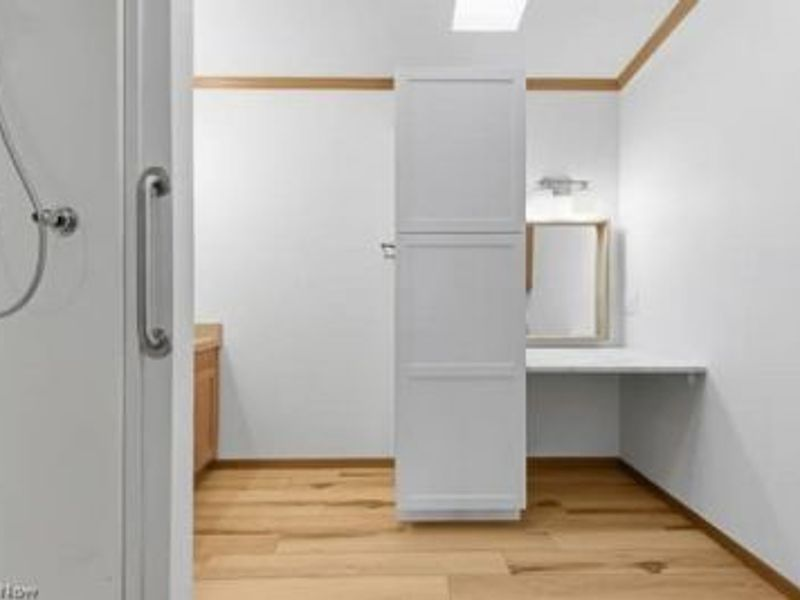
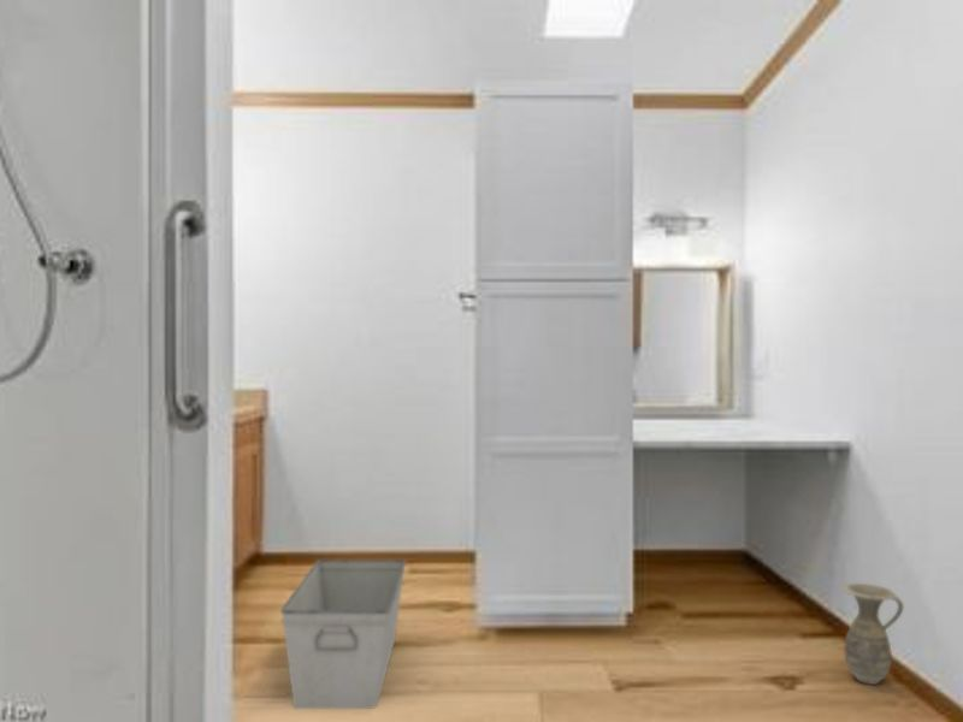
+ ceramic jug [841,582,904,686]
+ storage bin [279,558,407,710]
